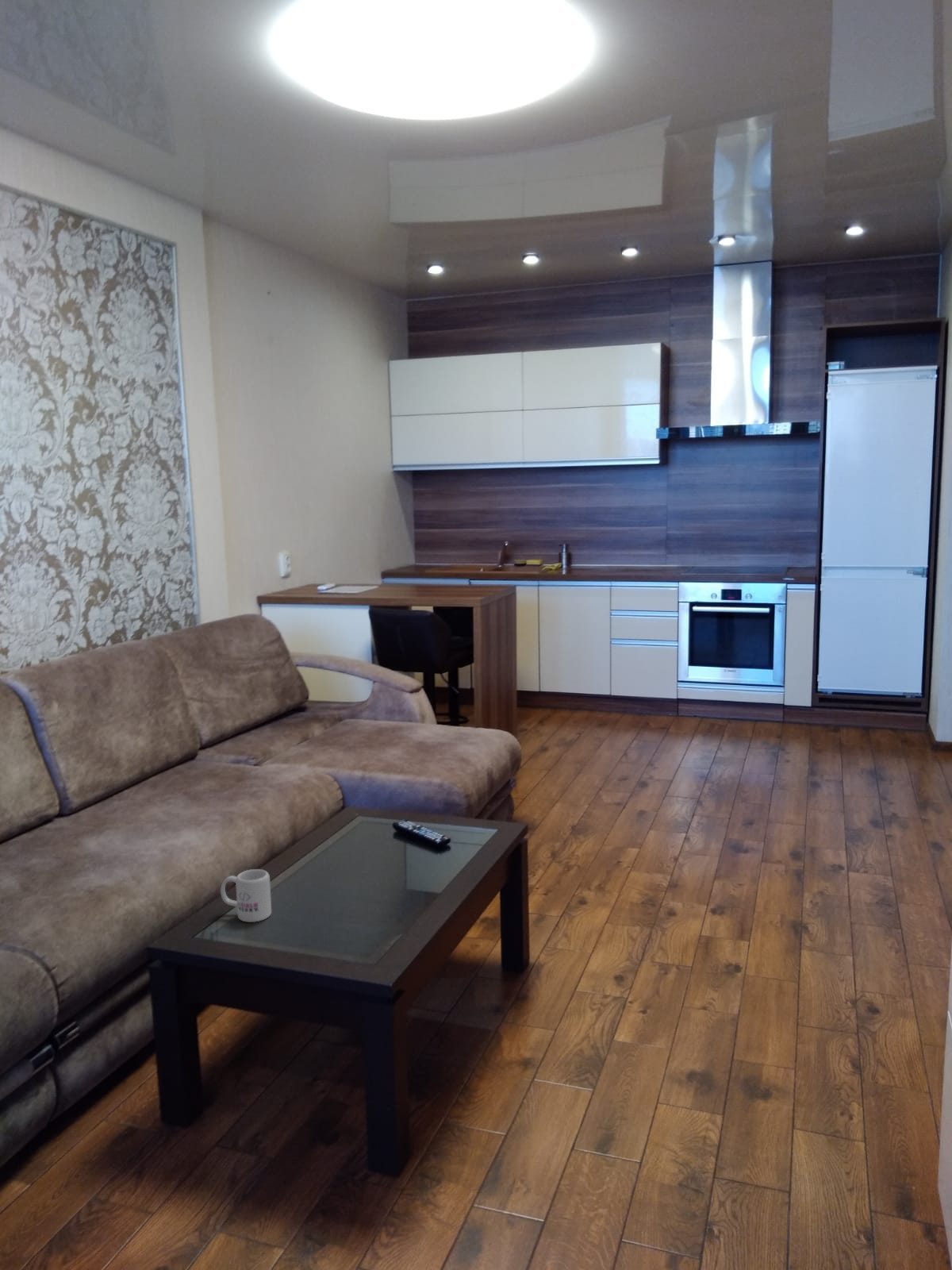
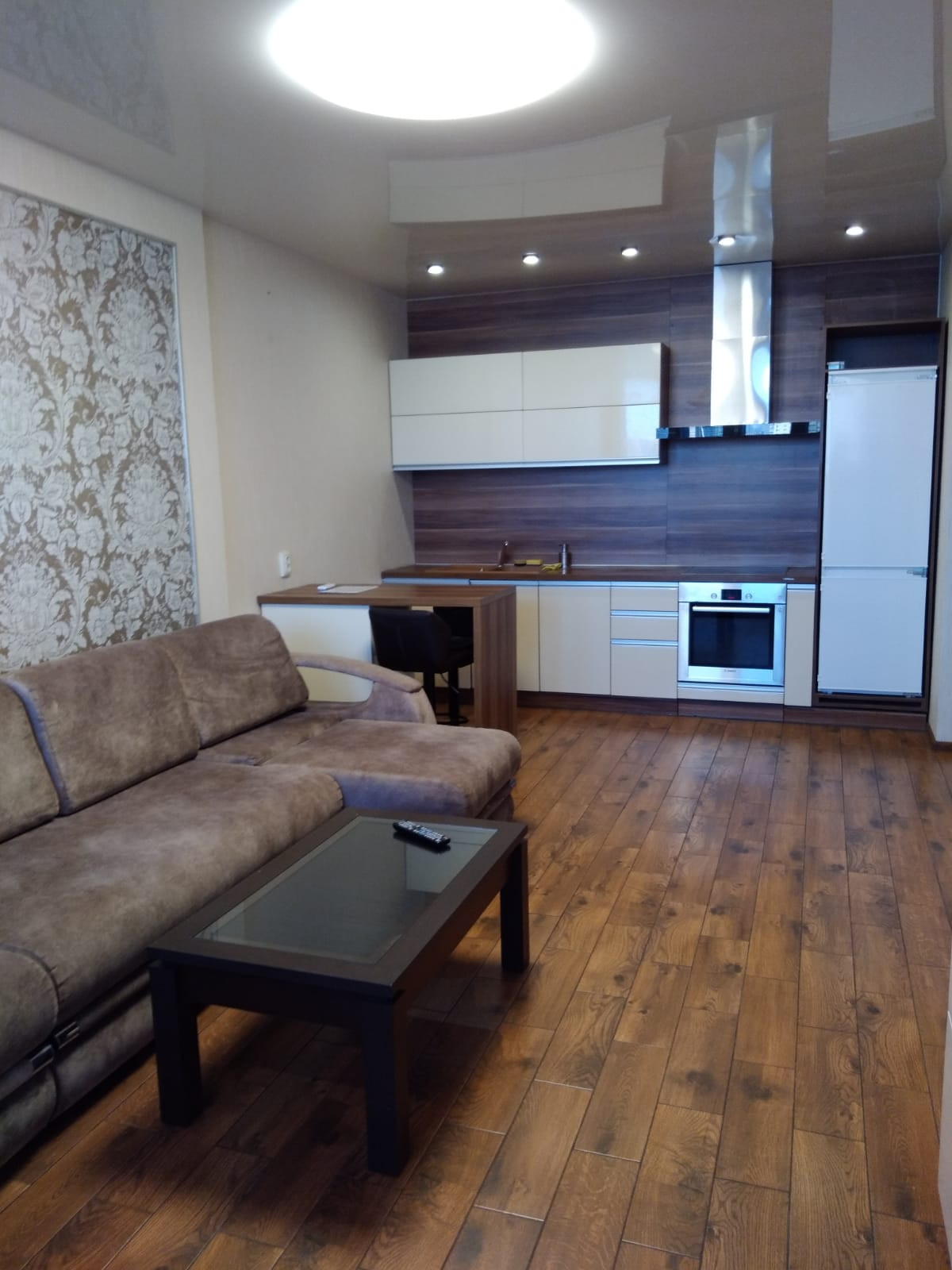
- mug [220,868,272,923]
